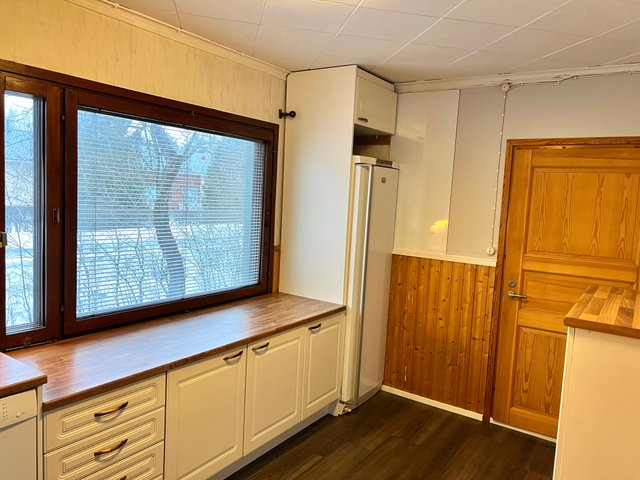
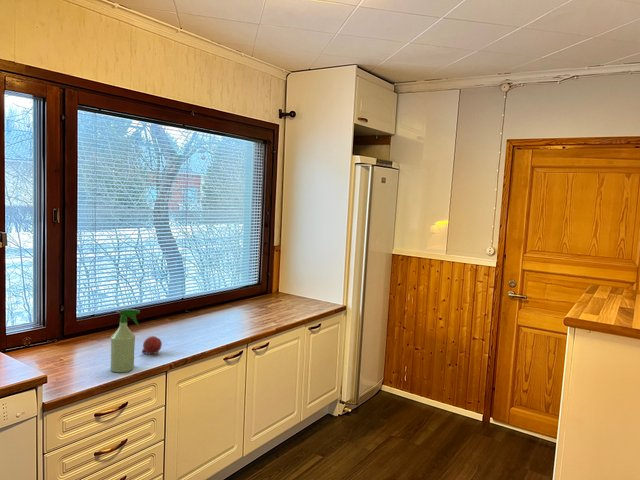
+ fruit [141,335,163,355]
+ spray bottle [110,308,141,373]
